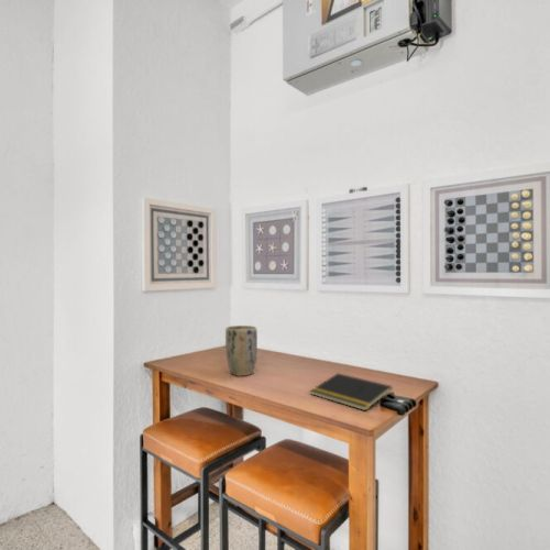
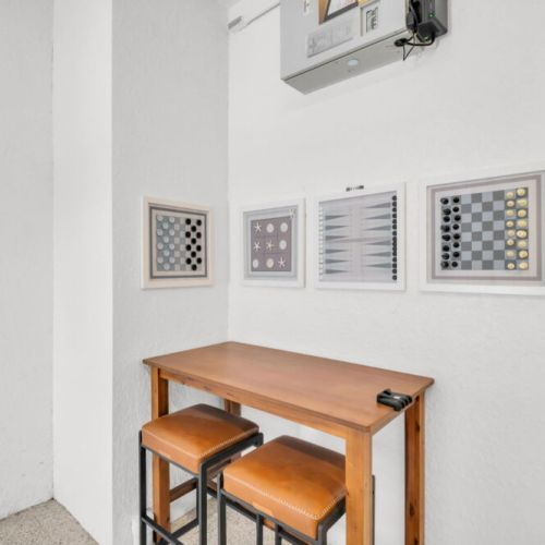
- plant pot [224,324,258,377]
- notepad [309,372,393,411]
